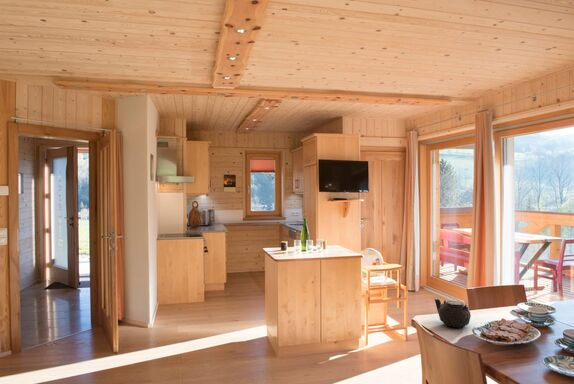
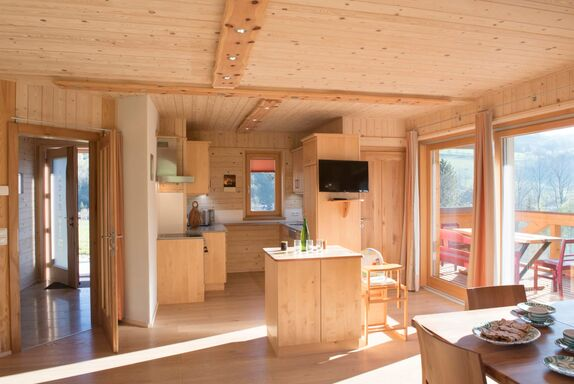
- teapot [433,298,472,329]
